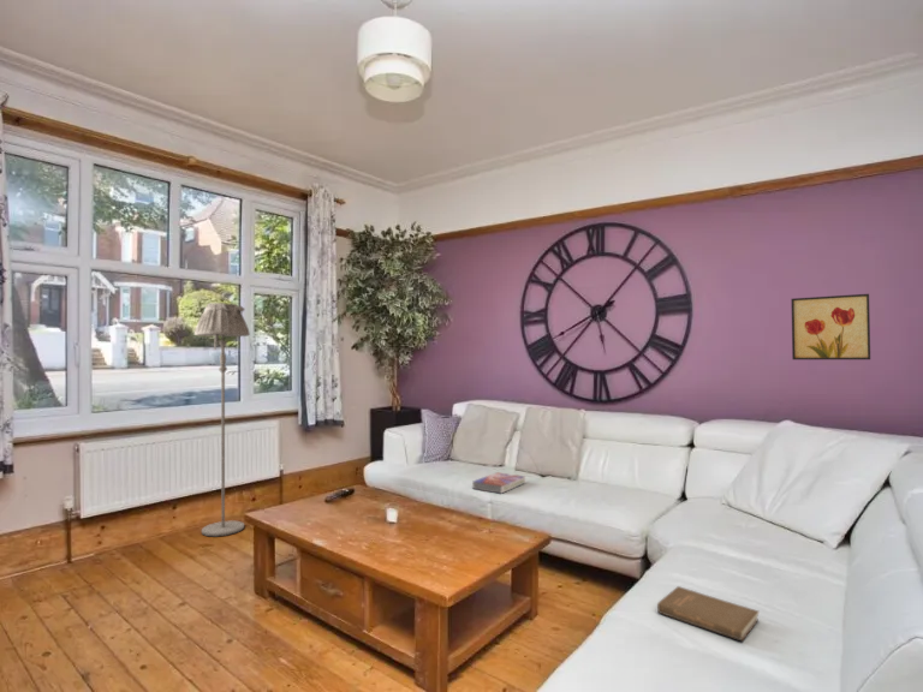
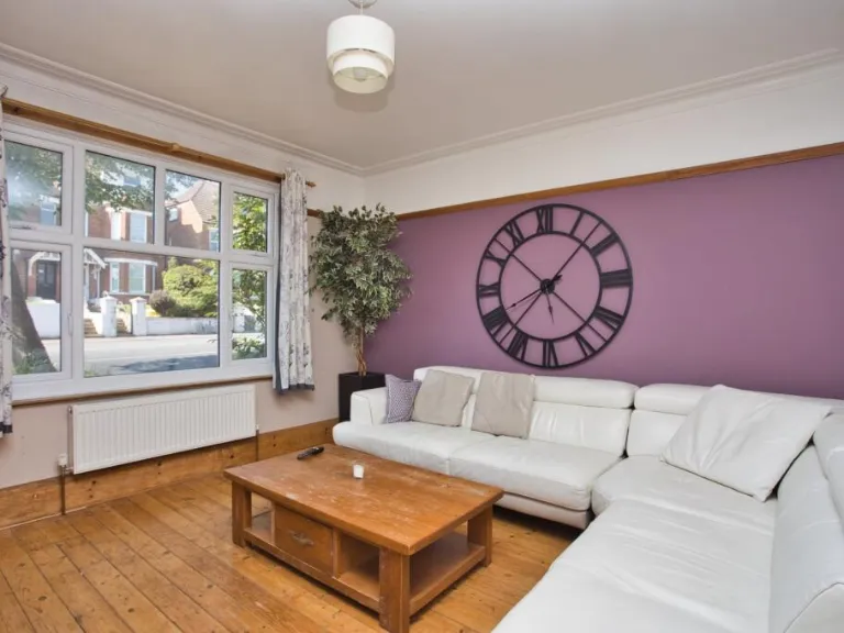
- book [656,585,761,643]
- textbook [471,471,526,495]
- wall art [790,293,871,360]
- floor lamp [193,302,251,537]
